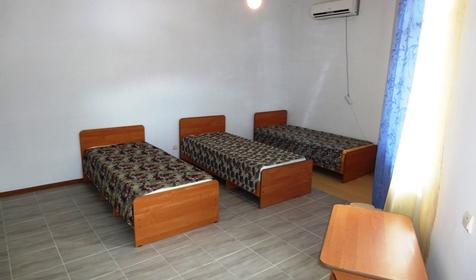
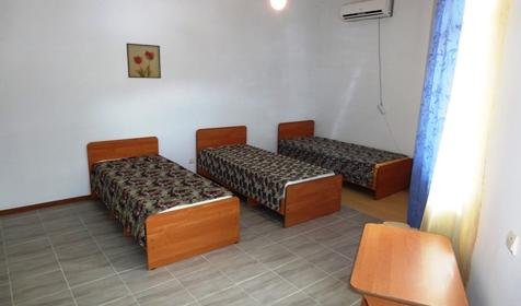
+ wall art [126,43,162,80]
